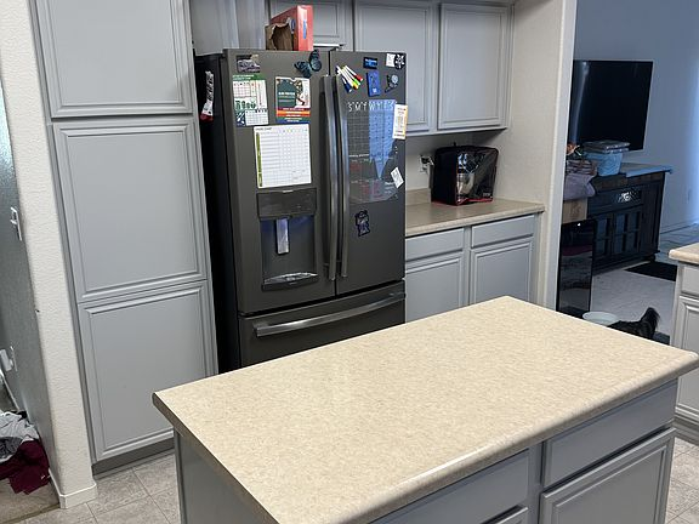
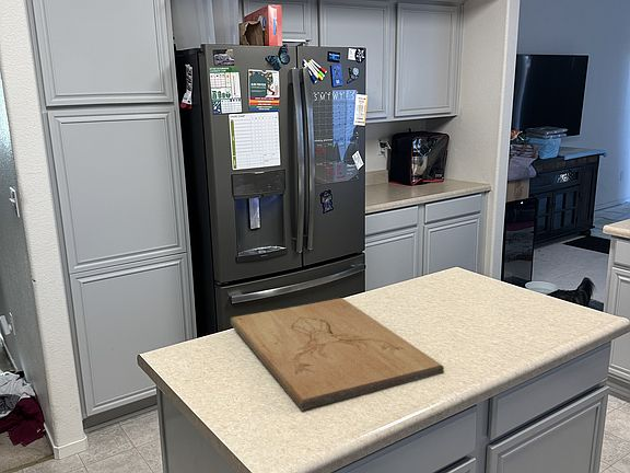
+ cutting board [230,297,445,412]
